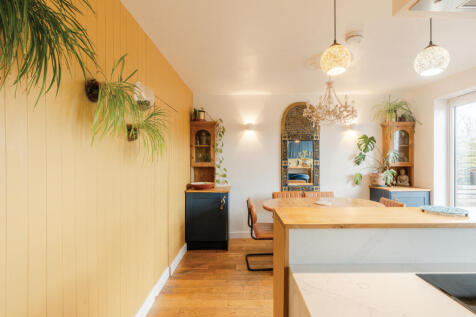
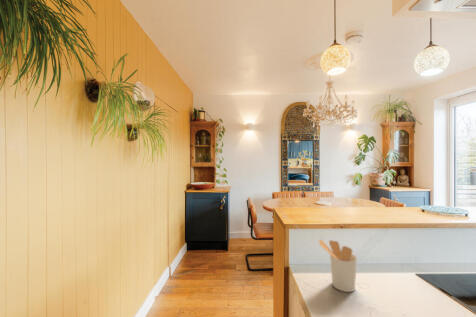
+ utensil holder [318,238,358,293]
